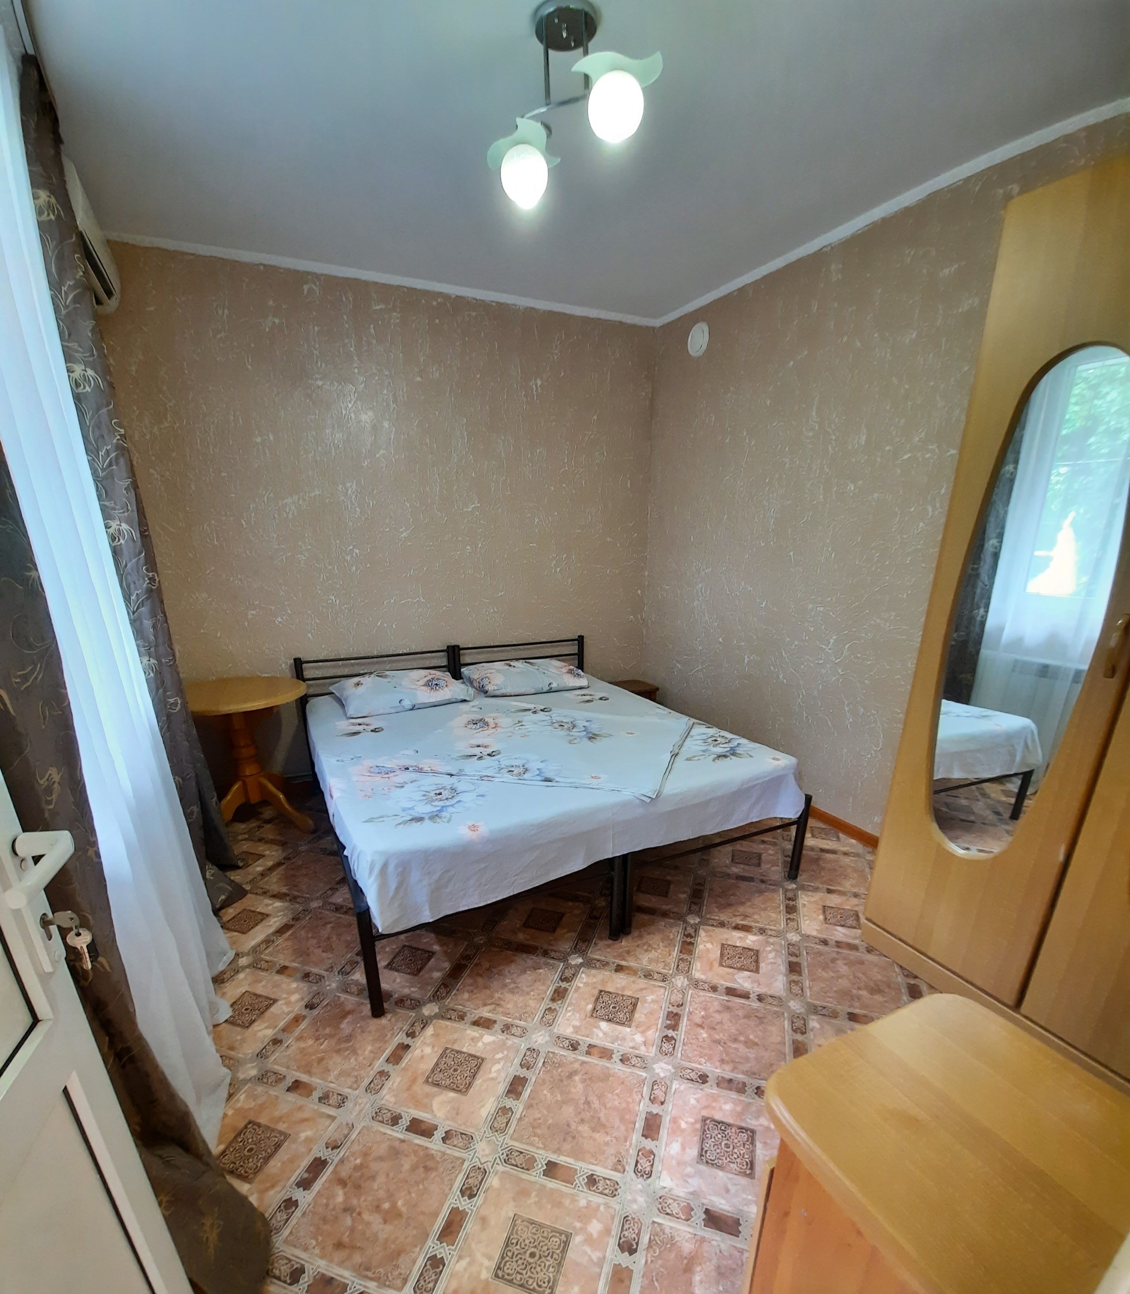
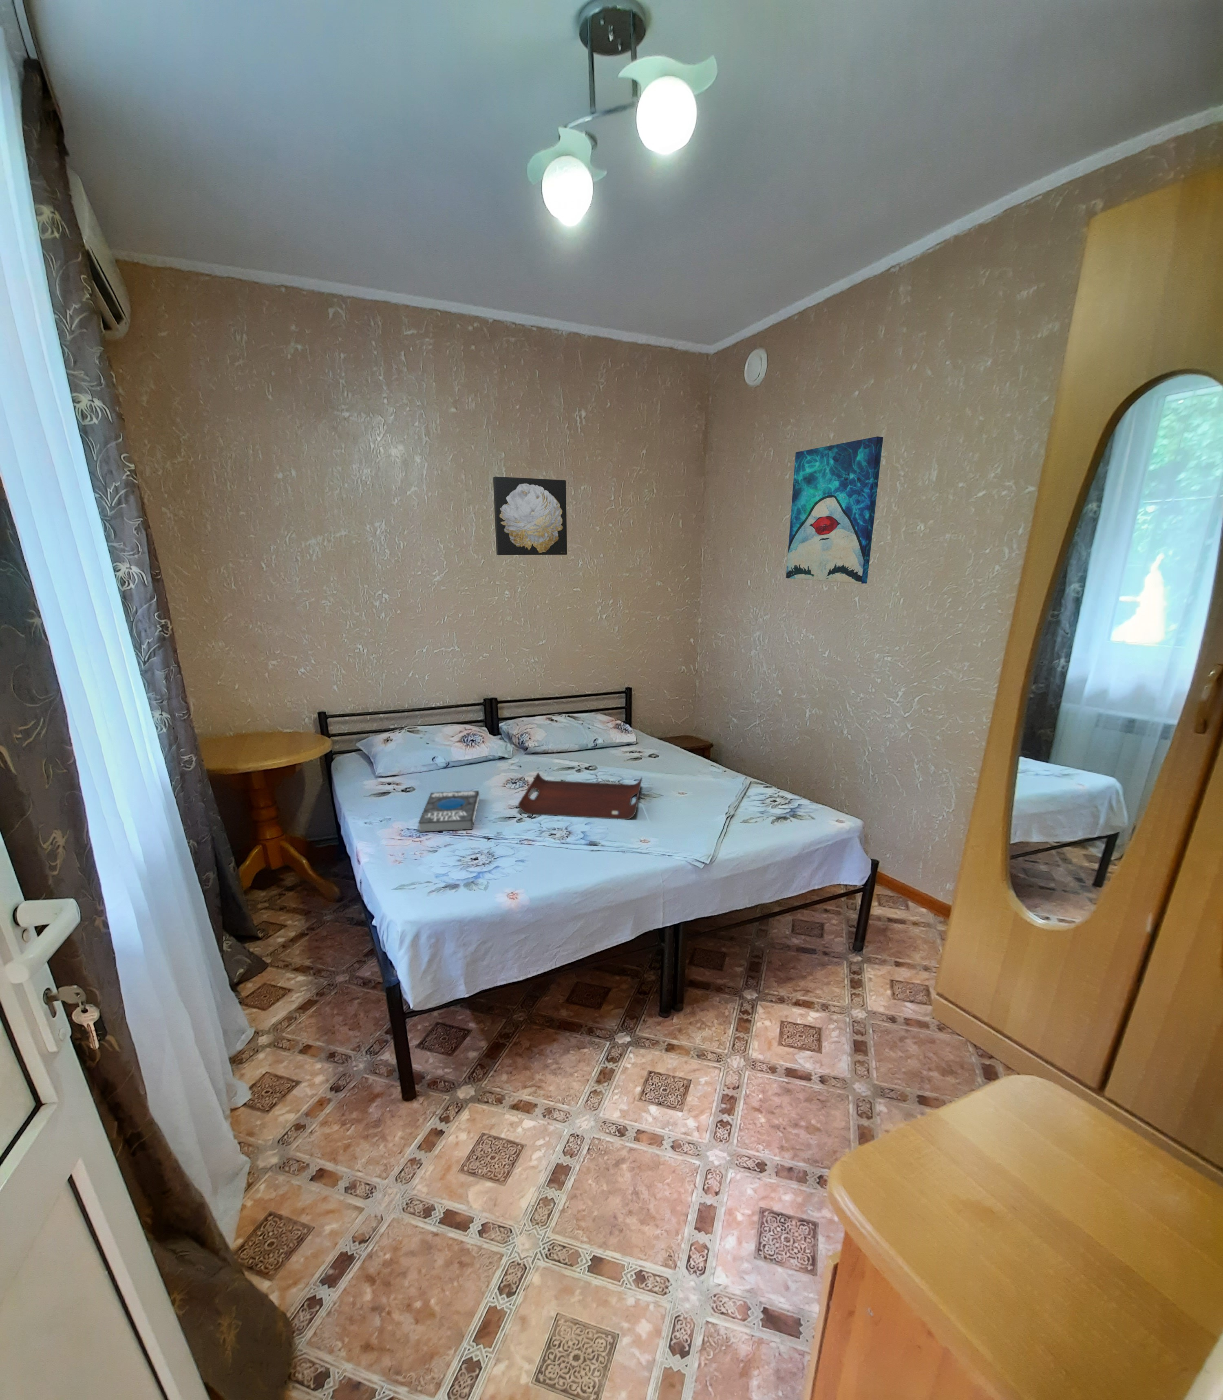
+ wall art [493,476,568,555]
+ wall art [786,436,884,583]
+ serving tray [518,771,643,820]
+ book [418,790,480,832]
